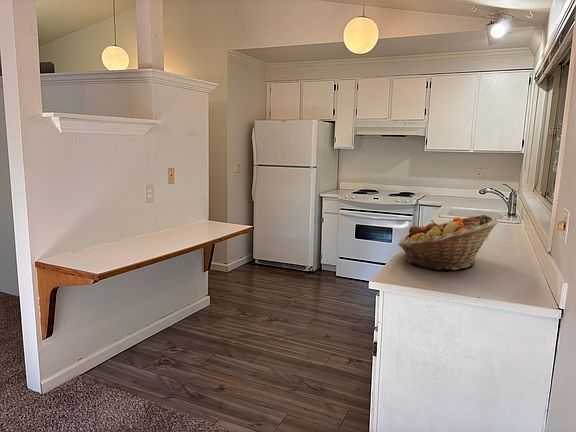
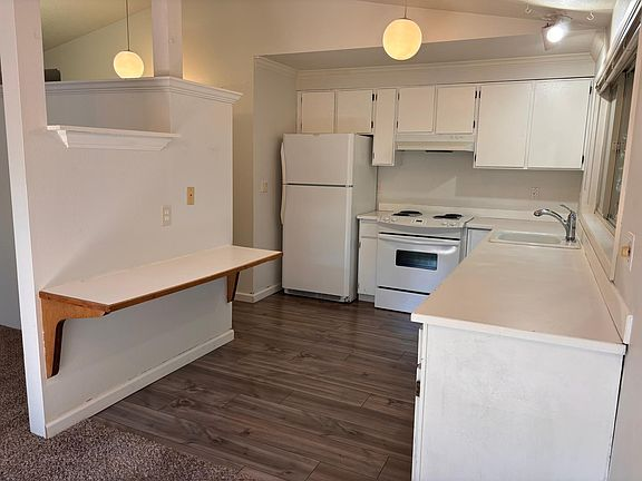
- fruit basket [398,214,499,272]
